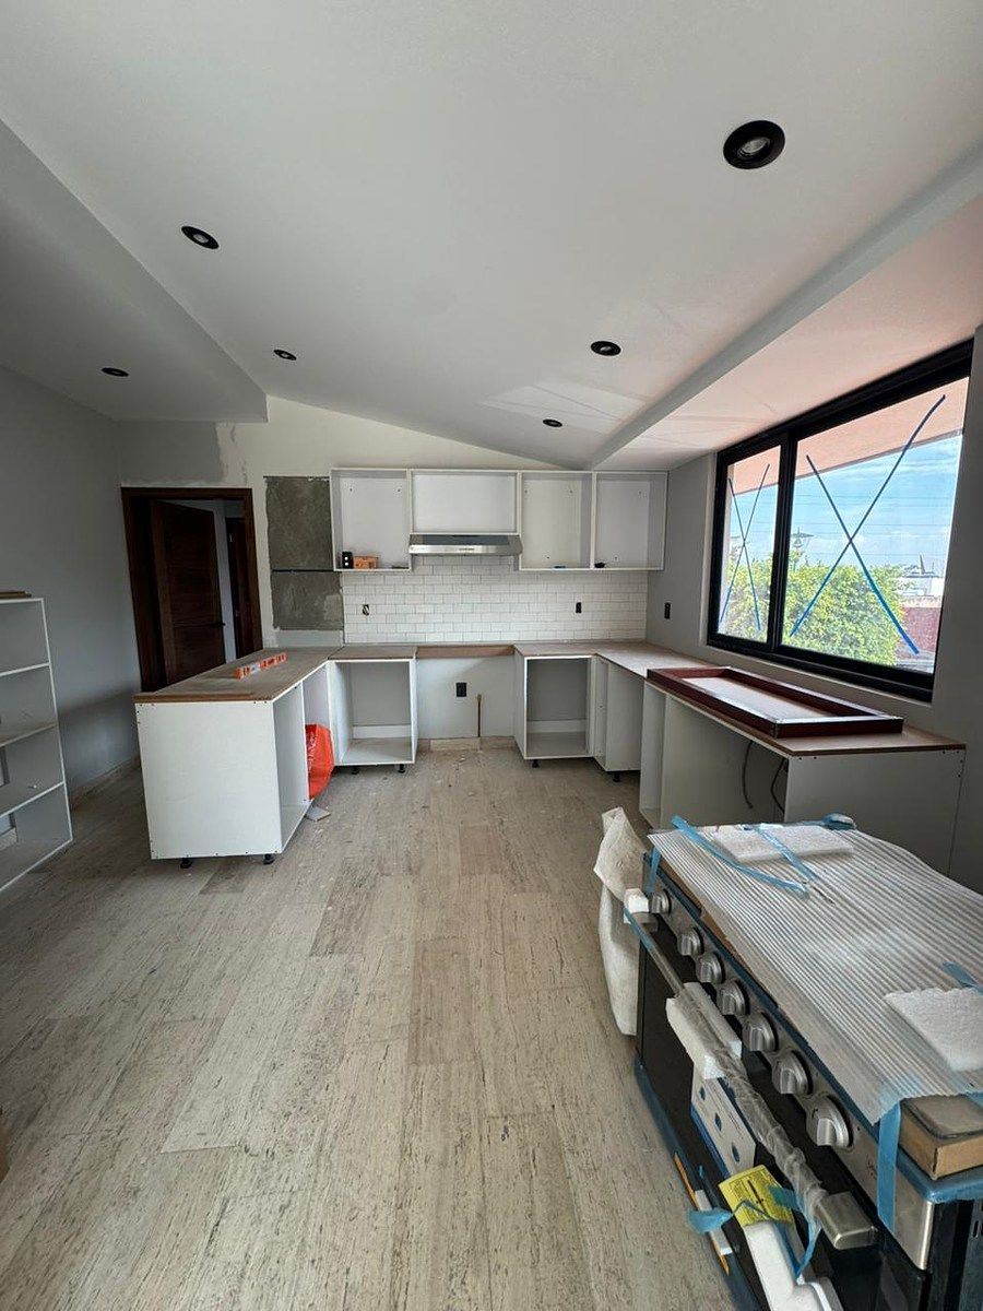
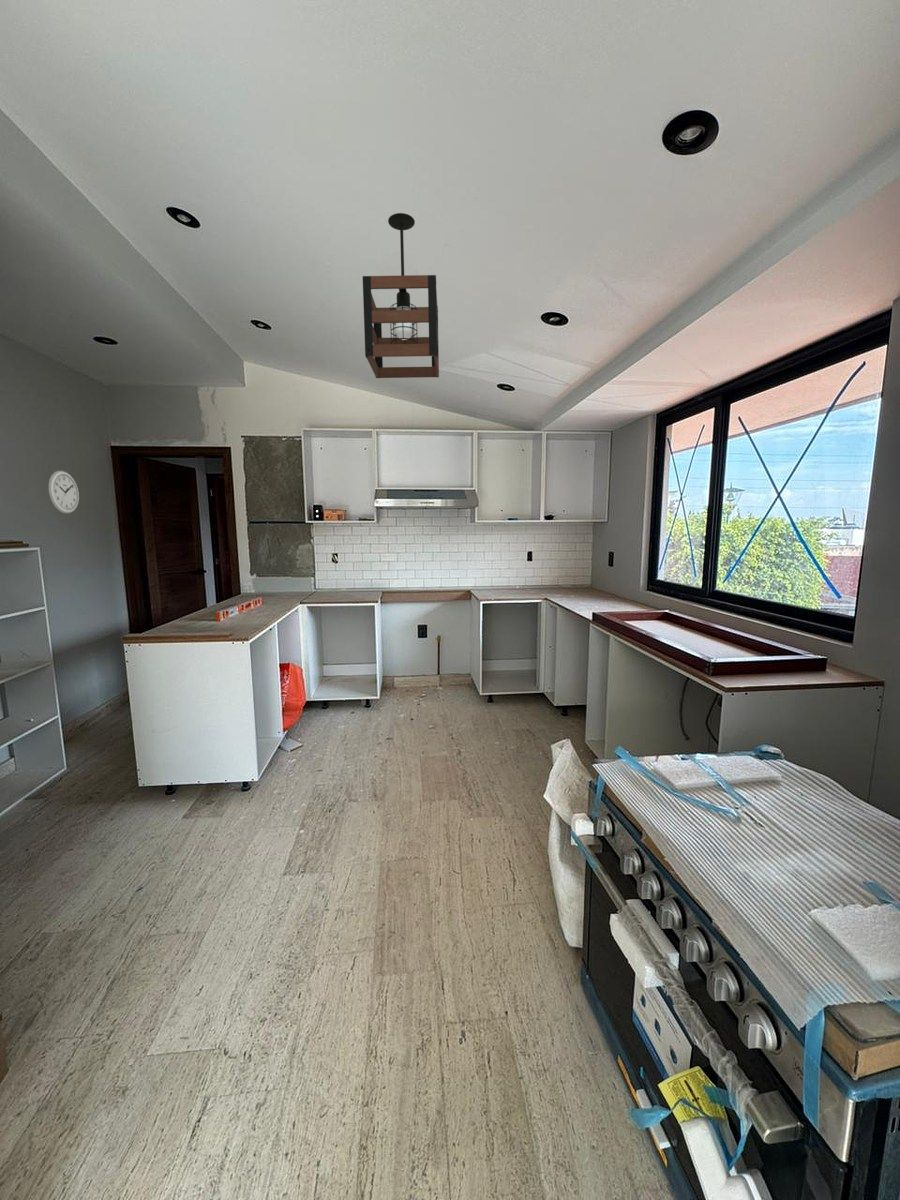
+ pendant light [362,212,440,379]
+ wall clock [48,470,80,515]
